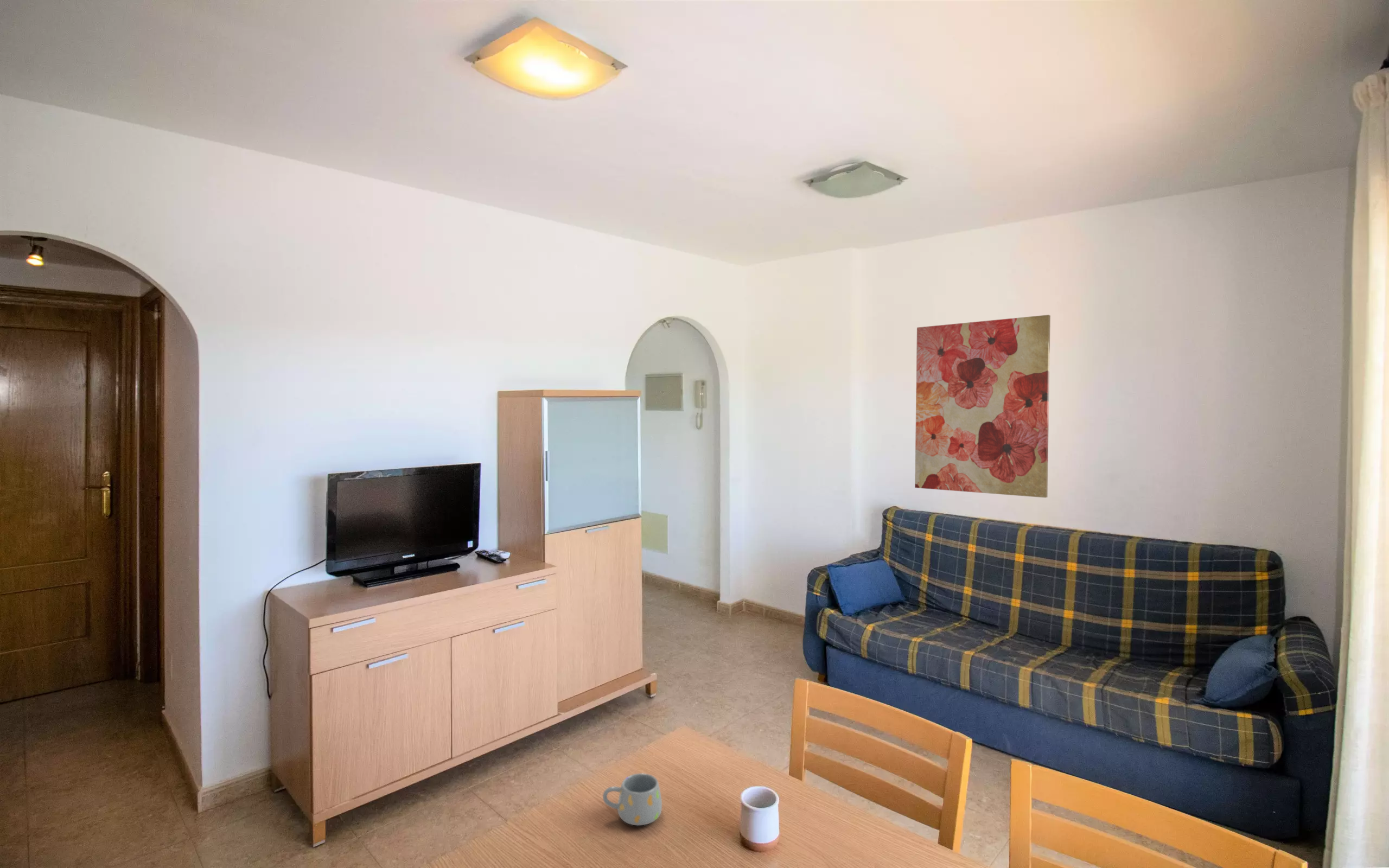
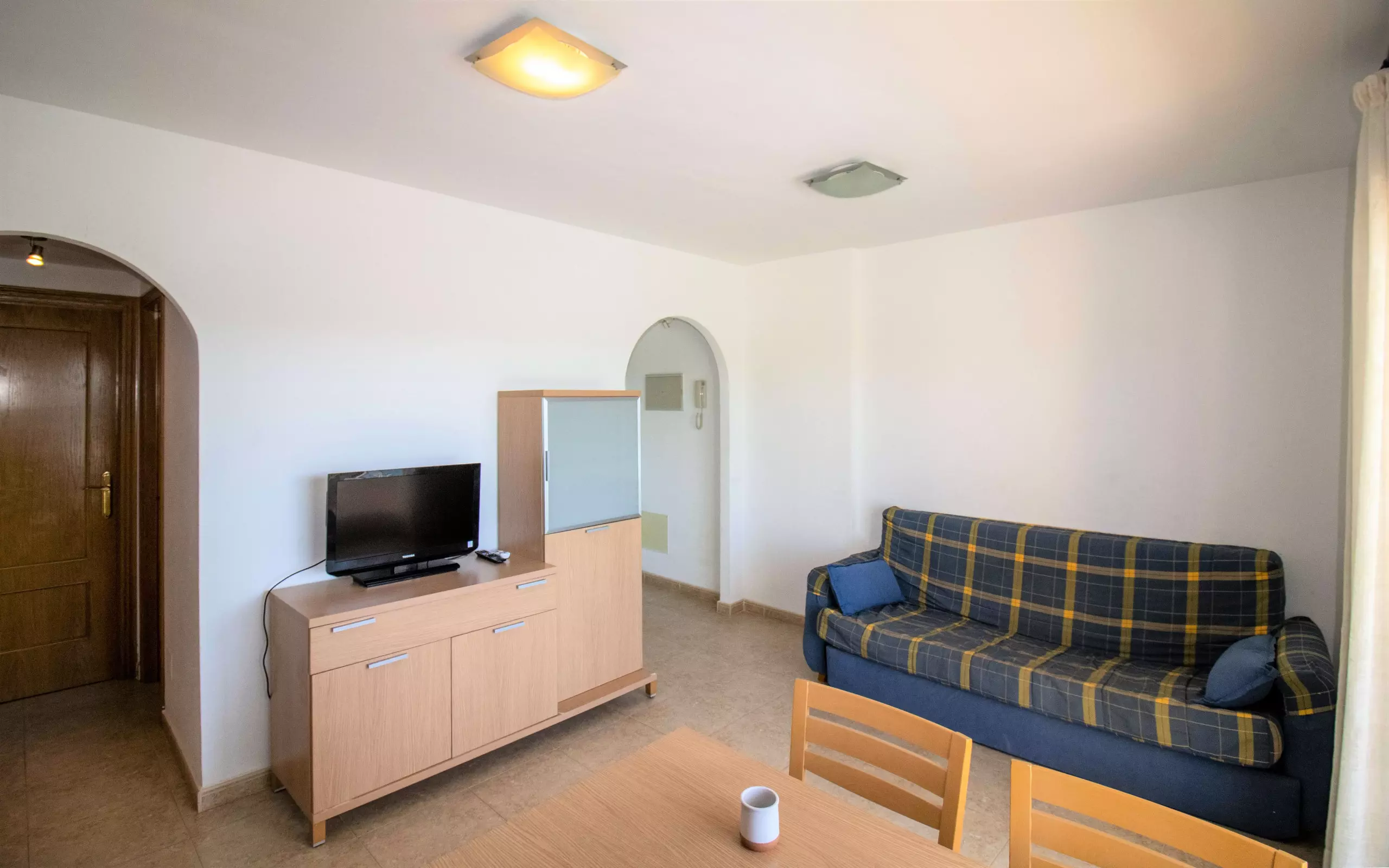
- wall art [914,314,1051,498]
- mug [602,773,662,826]
